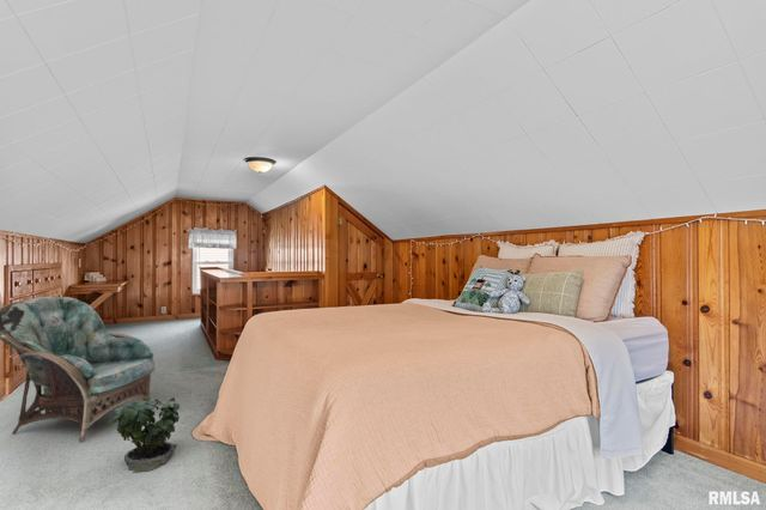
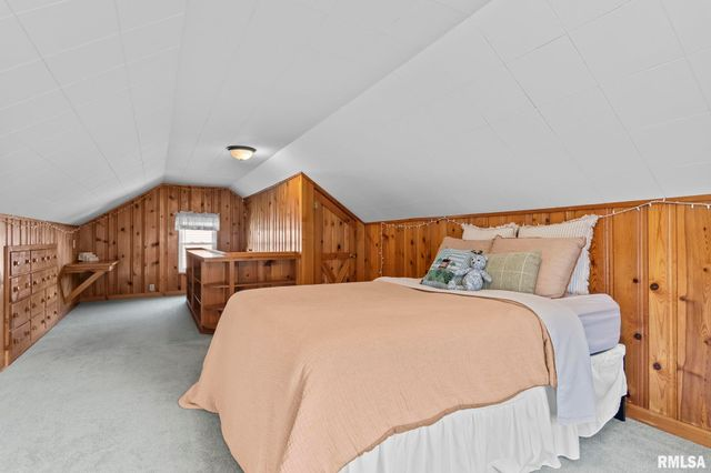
- potted plant [107,390,181,474]
- armchair [0,296,156,443]
